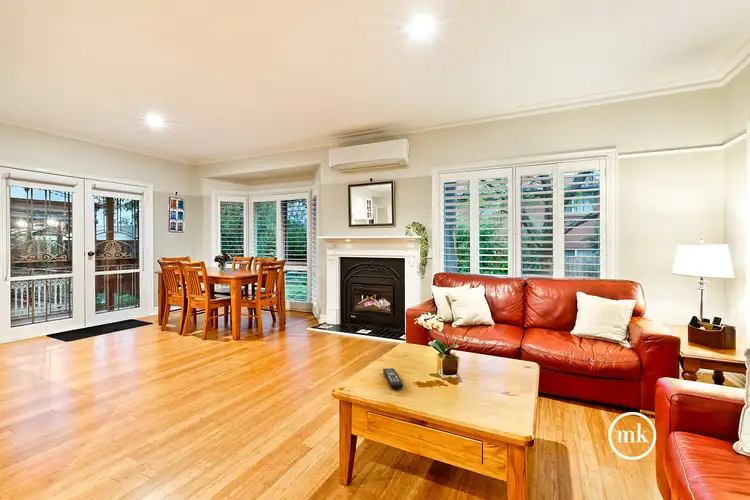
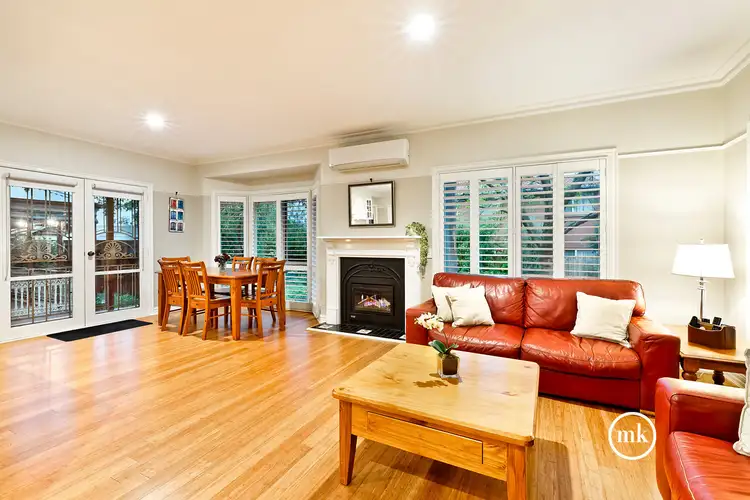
- remote control [382,367,404,390]
